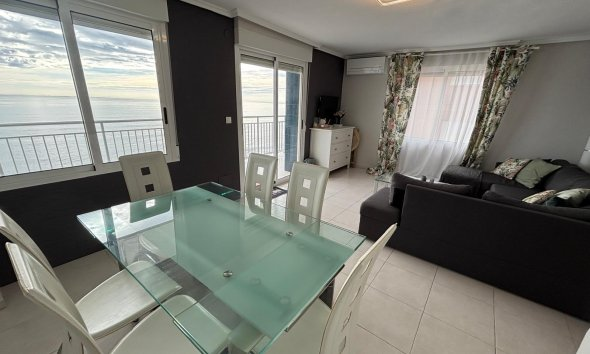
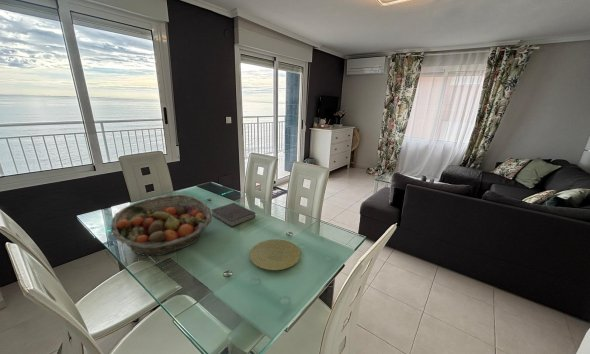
+ book [211,202,257,228]
+ fruit basket [110,193,213,257]
+ plate [249,238,302,271]
